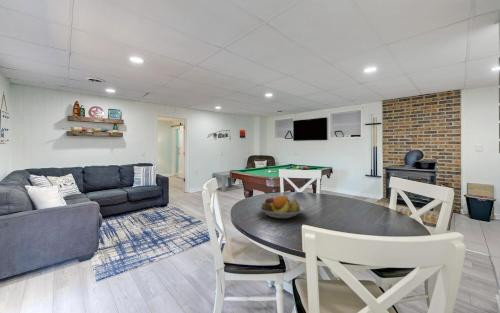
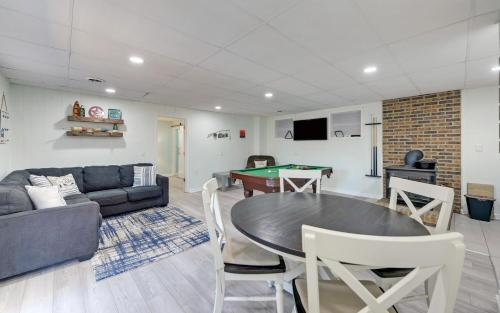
- fruit bowl [255,194,307,219]
